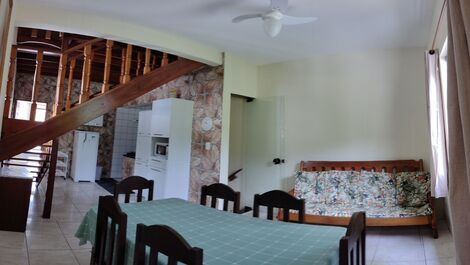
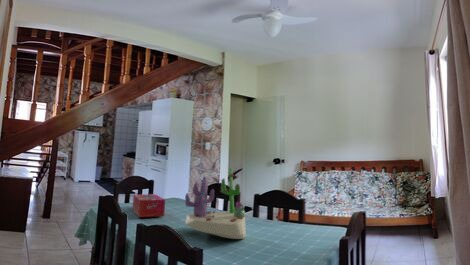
+ succulent planter [184,167,247,240]
+ tissue box [132,193,166,218]
